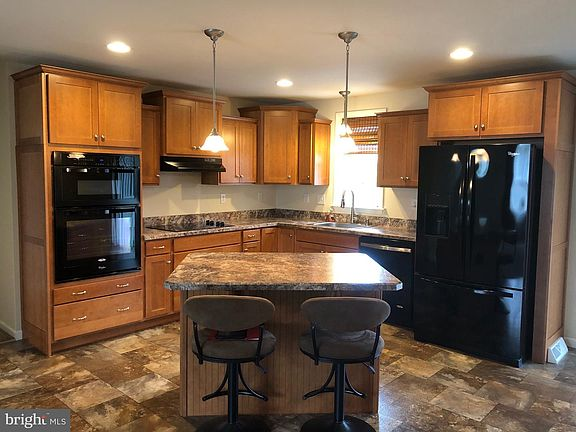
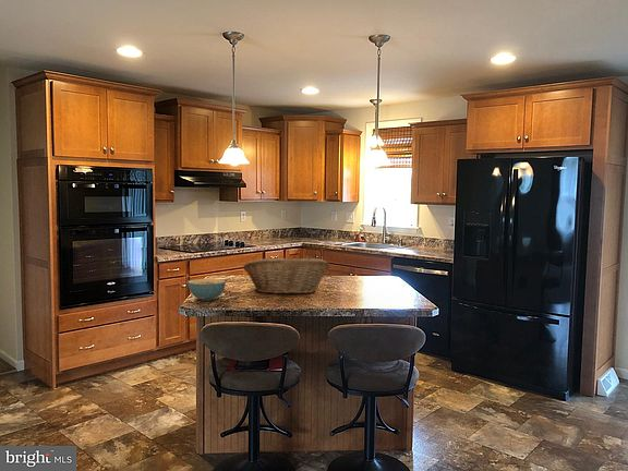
+ fruit basket [242,257,330,295]
+ cereal bowl [186,278,227,302]
